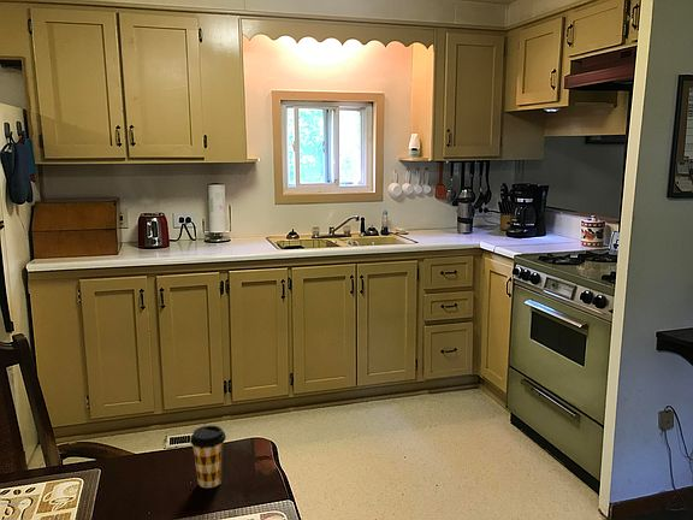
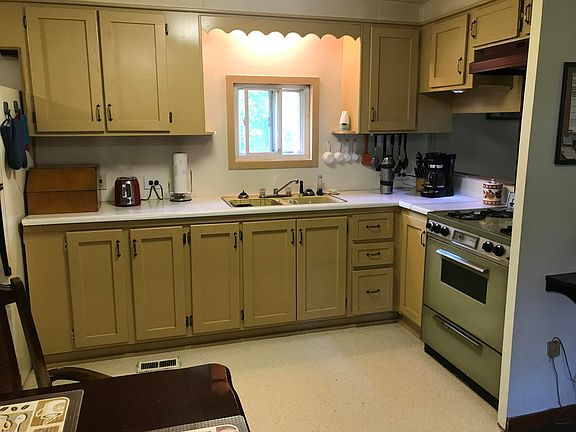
- coffee cup [189,425,227,489]
